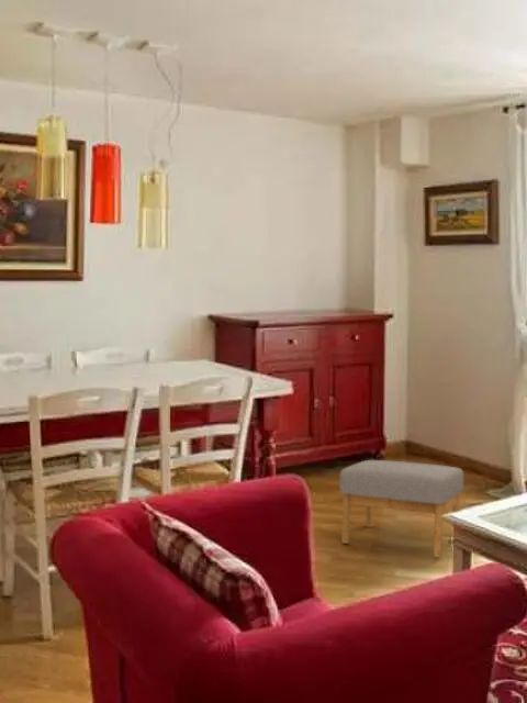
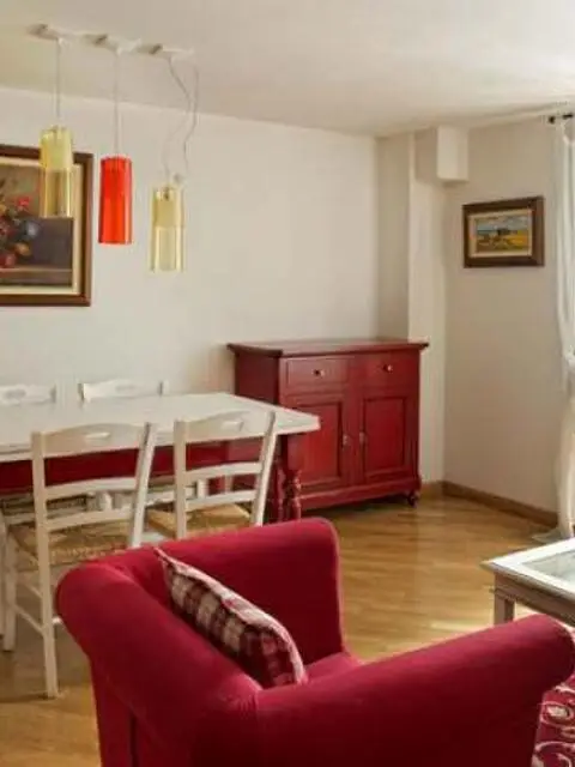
- footstool [338,459,464,558]
